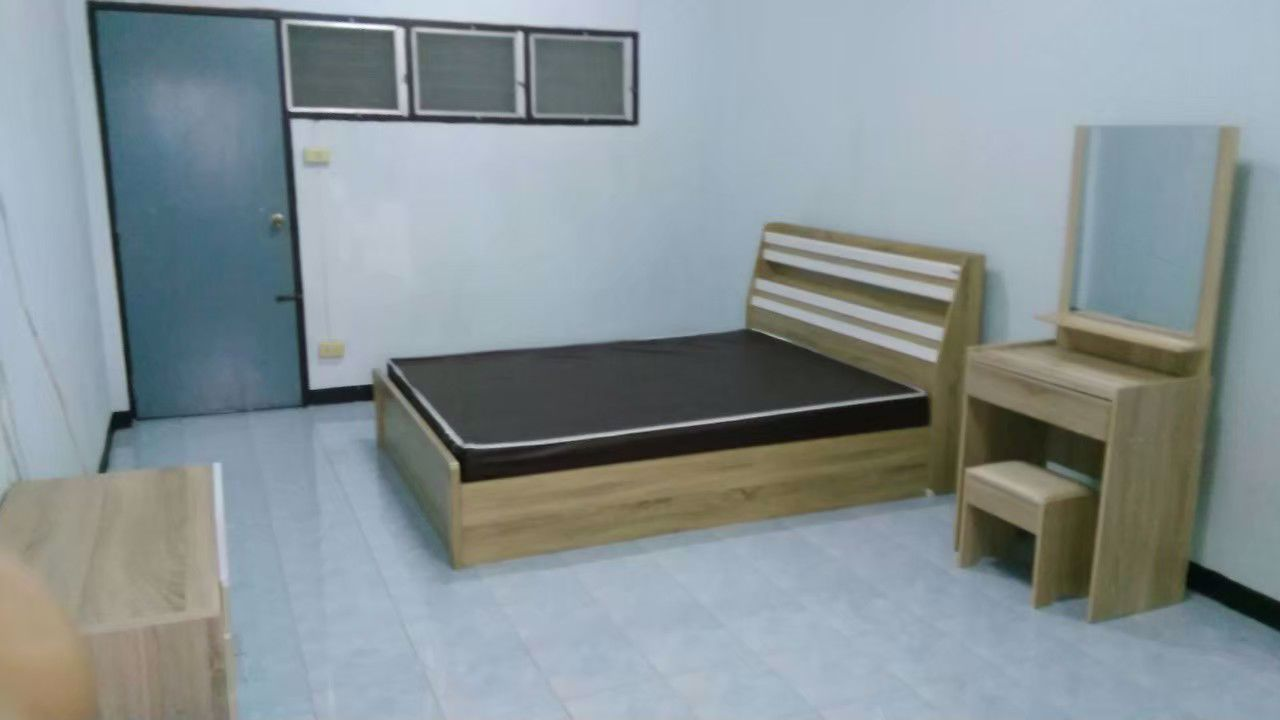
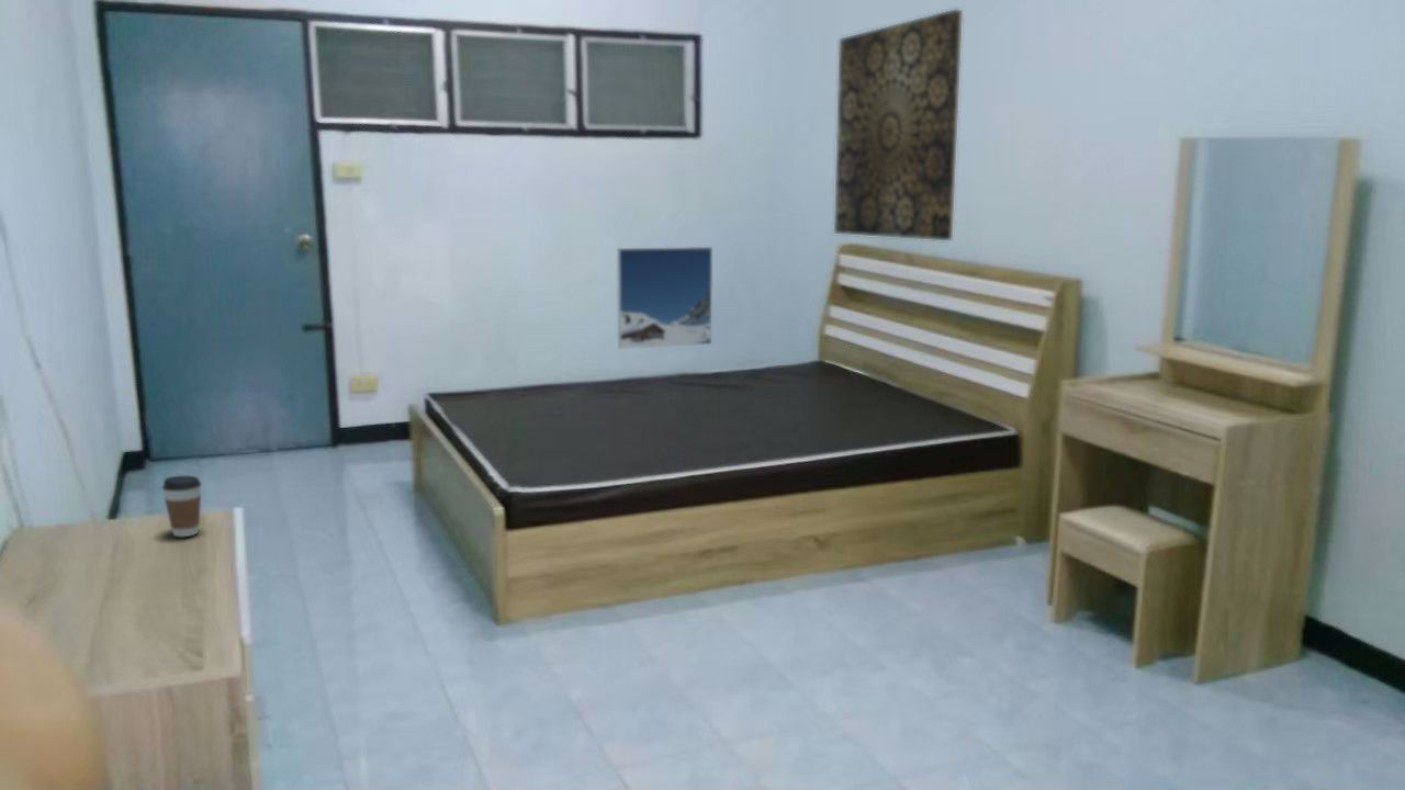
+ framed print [616,246,713,350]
+ wall art [833,9,964,241]
+ coffee cup [161,475,202,538]
